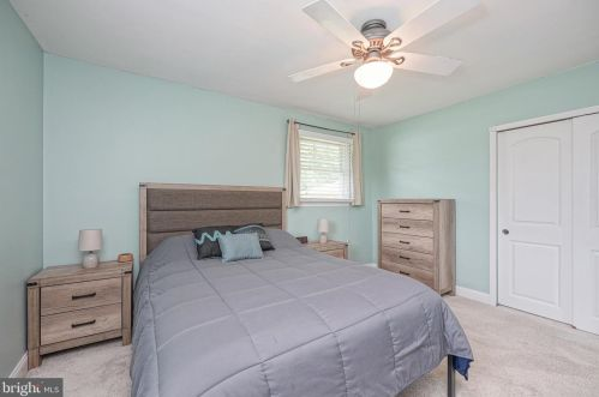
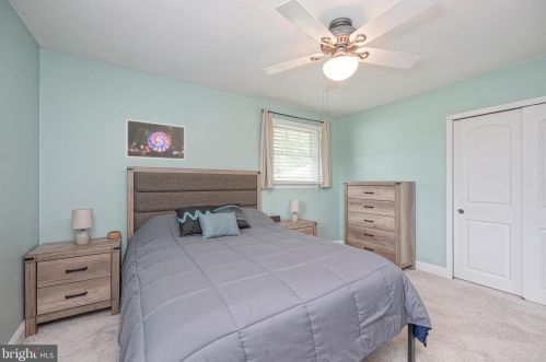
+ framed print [126,118,186,161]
